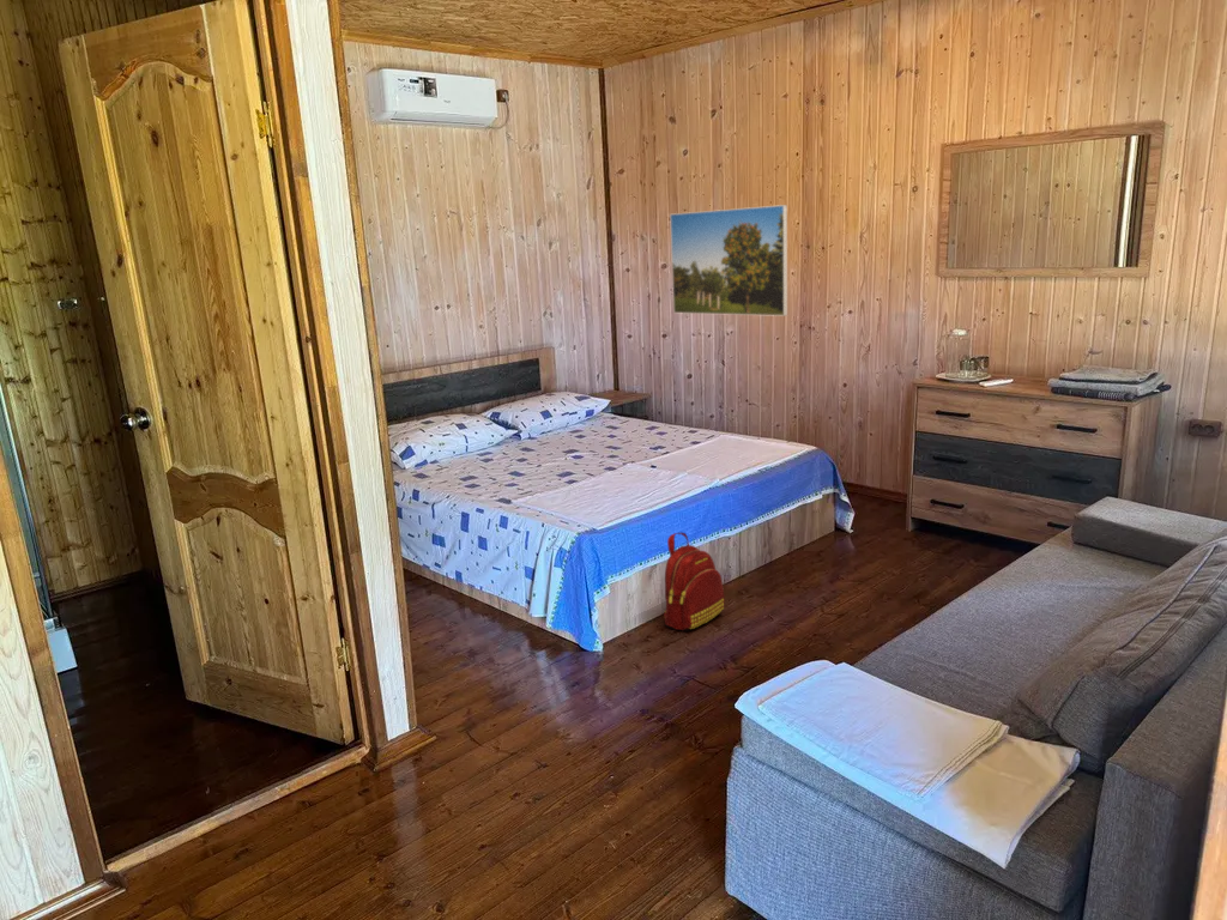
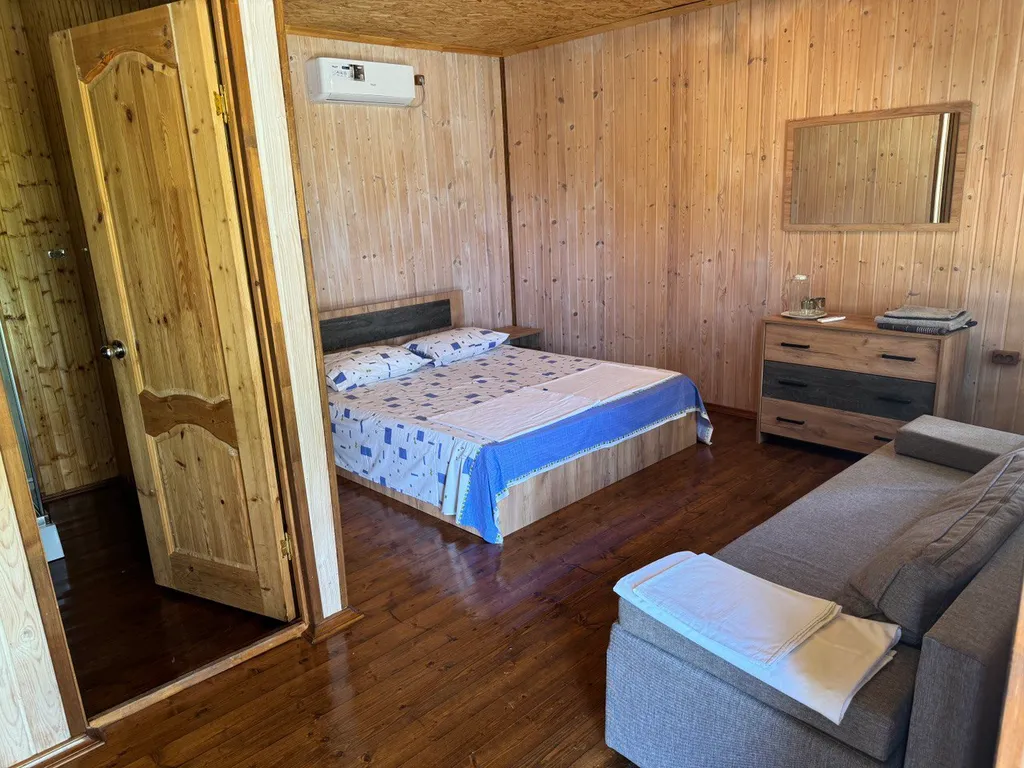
- backpack [663,532,726,632]
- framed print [669,204,788,317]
